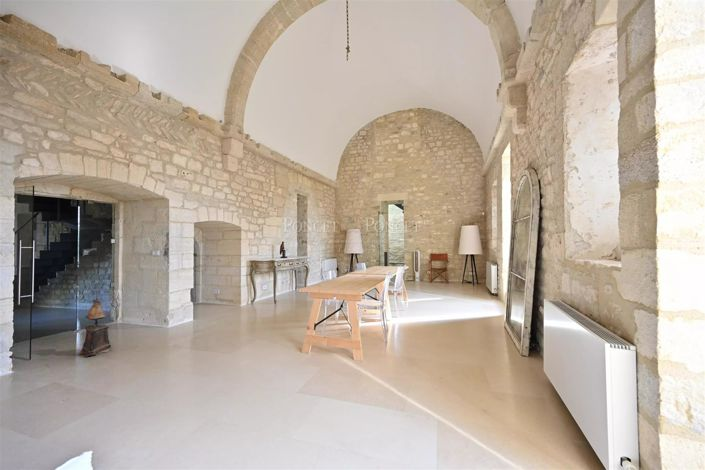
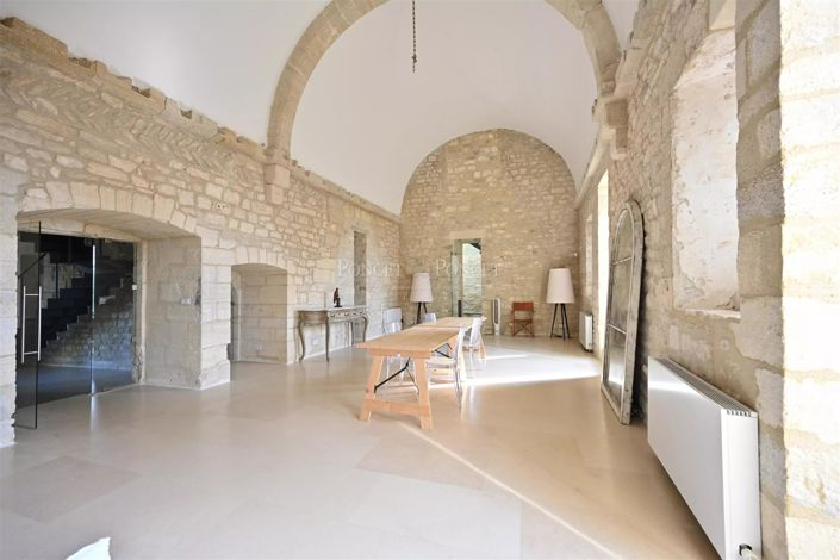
- lectern [78,290,113,358]
